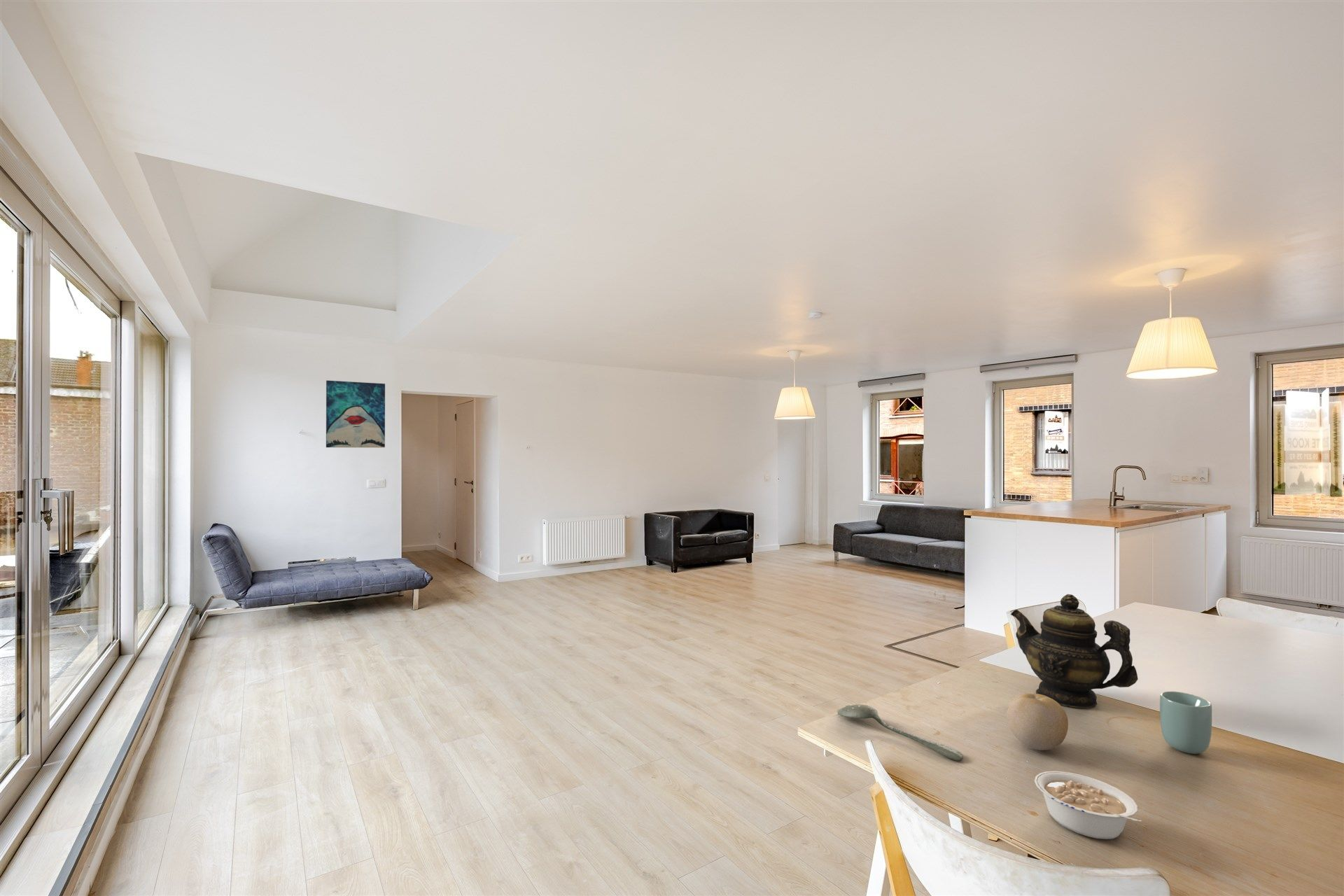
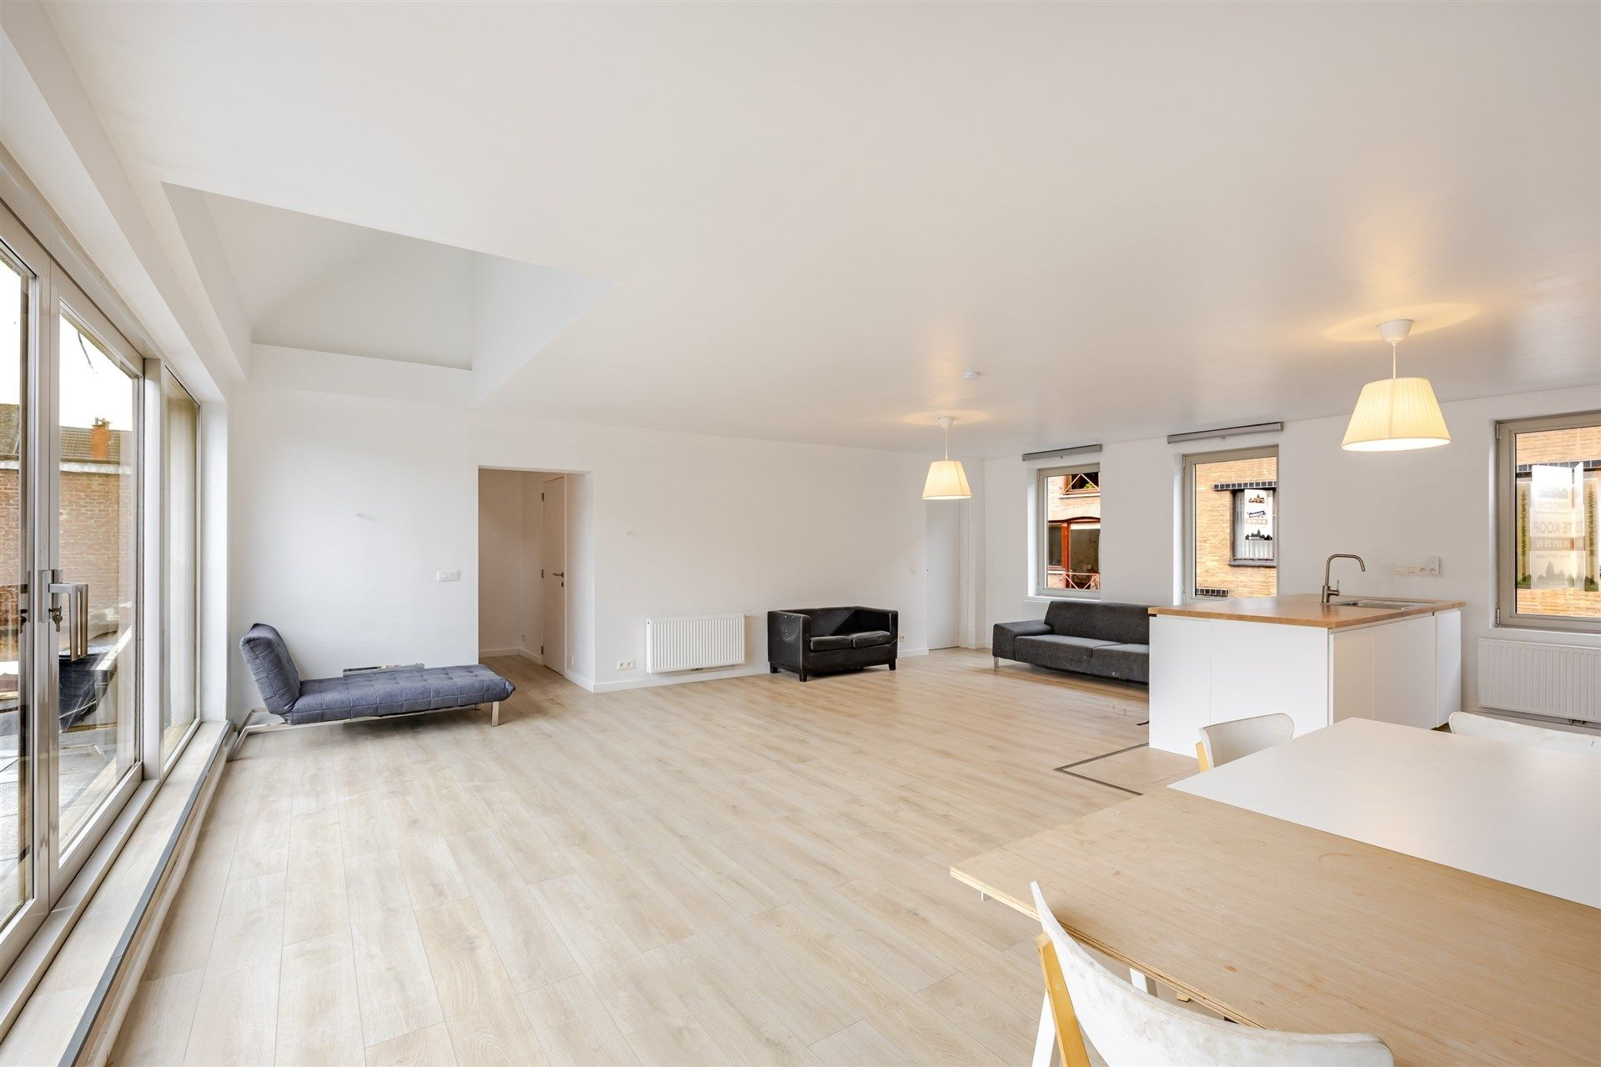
- wall art [325,379,386,448]
- legume [1034,771,1142,840]
- fruit [1006,693,1069,751]
- teapot [1010,594,1139,708]
- spoon [837,703,964,762]
- cup [1159,691,1212,755]
